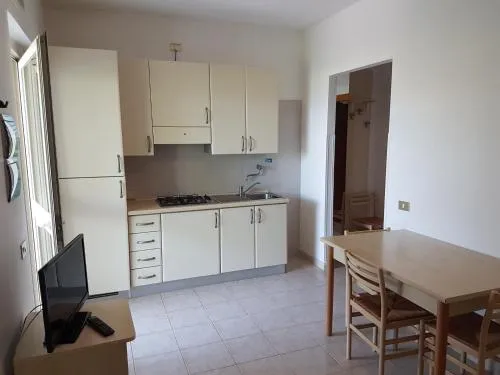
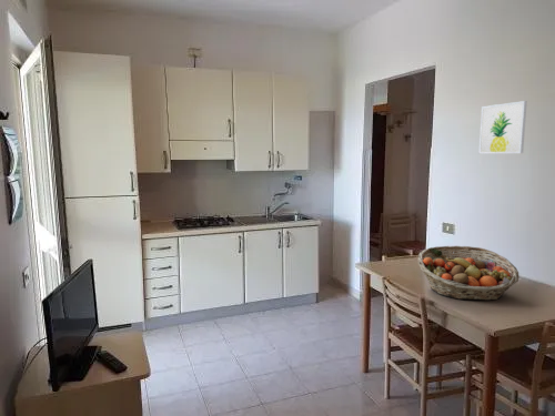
+ fruit basket [417,245,519,302]
+ wall art [477,100,528,154]
